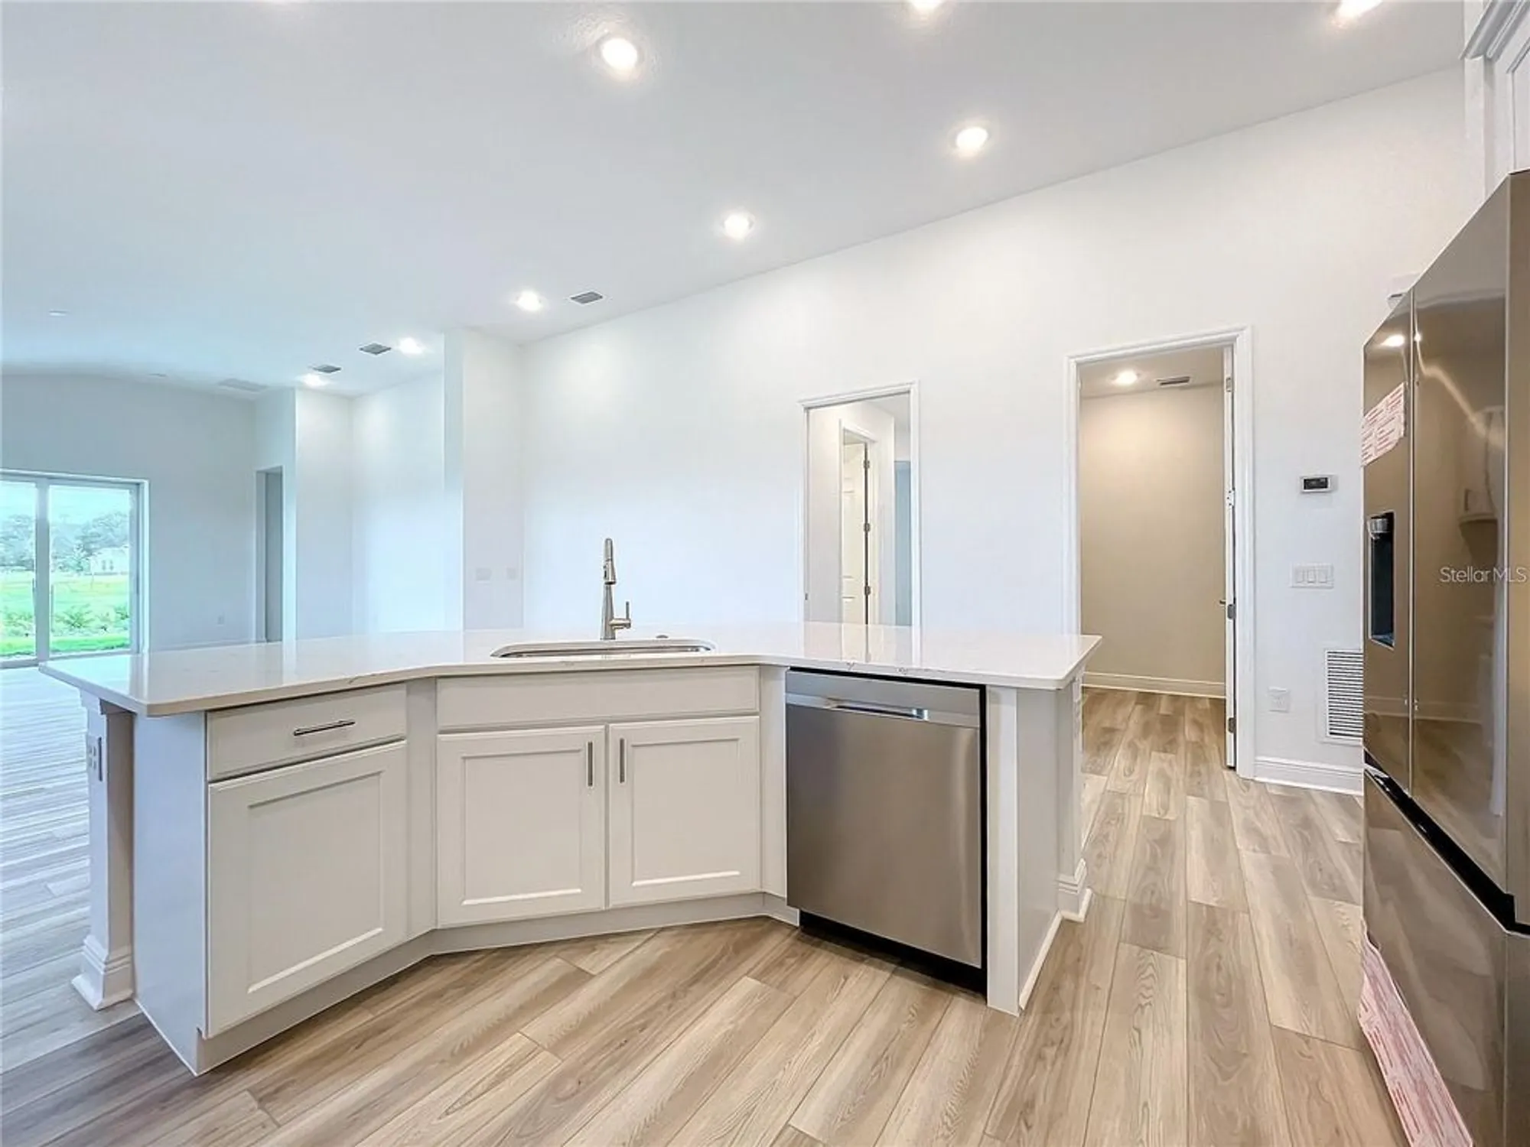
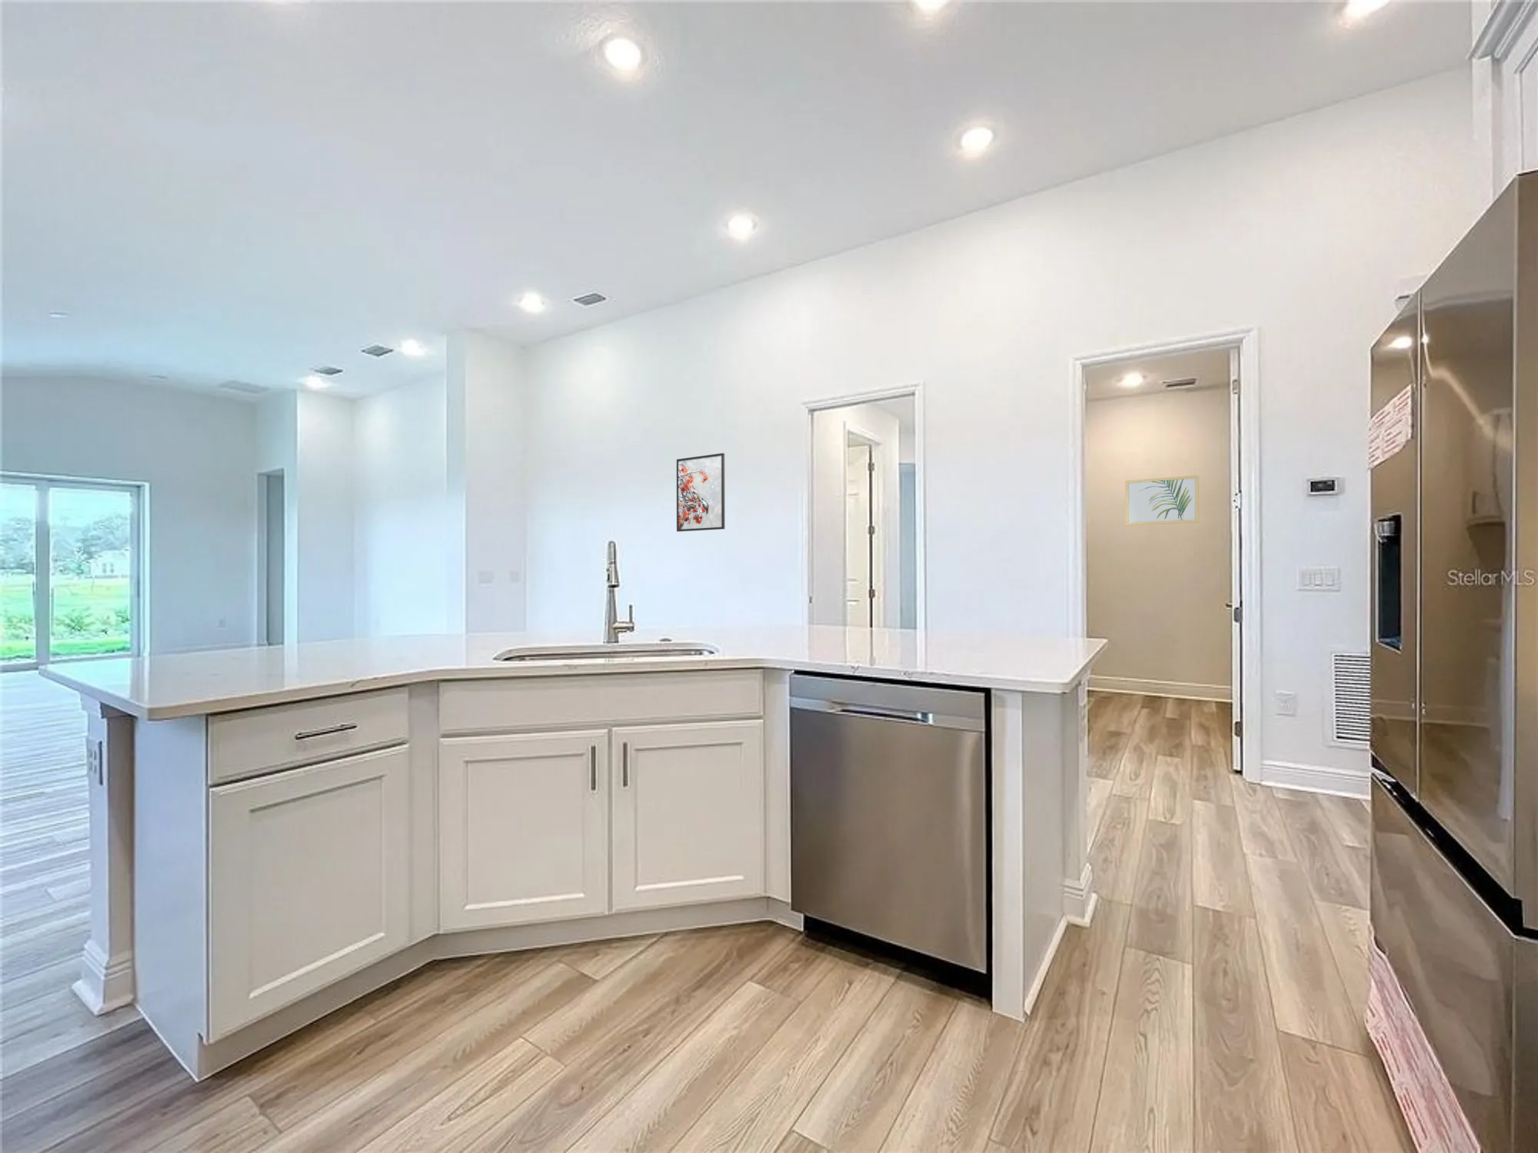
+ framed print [676,452,725,533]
+ wall art [1124,475,1200,526]
